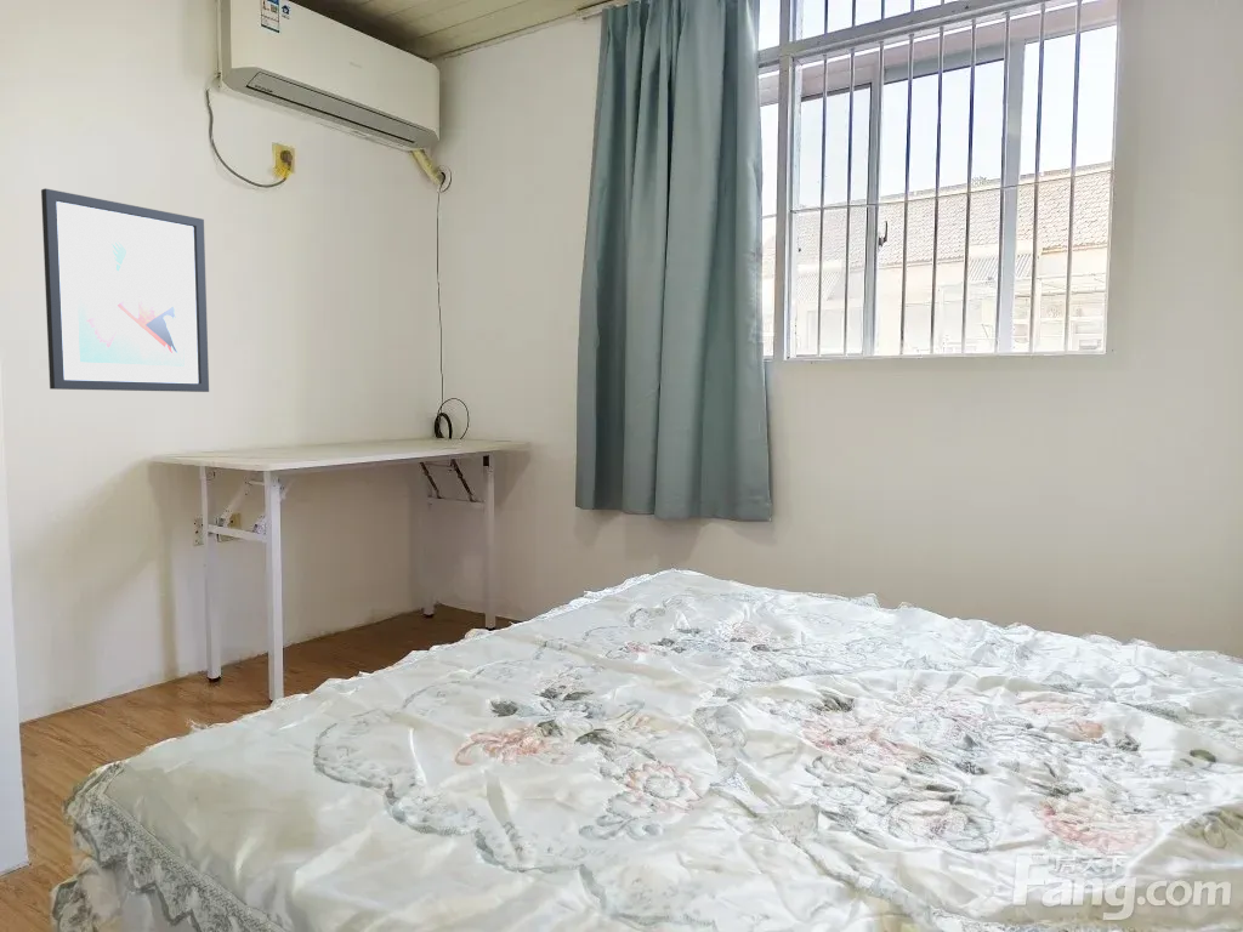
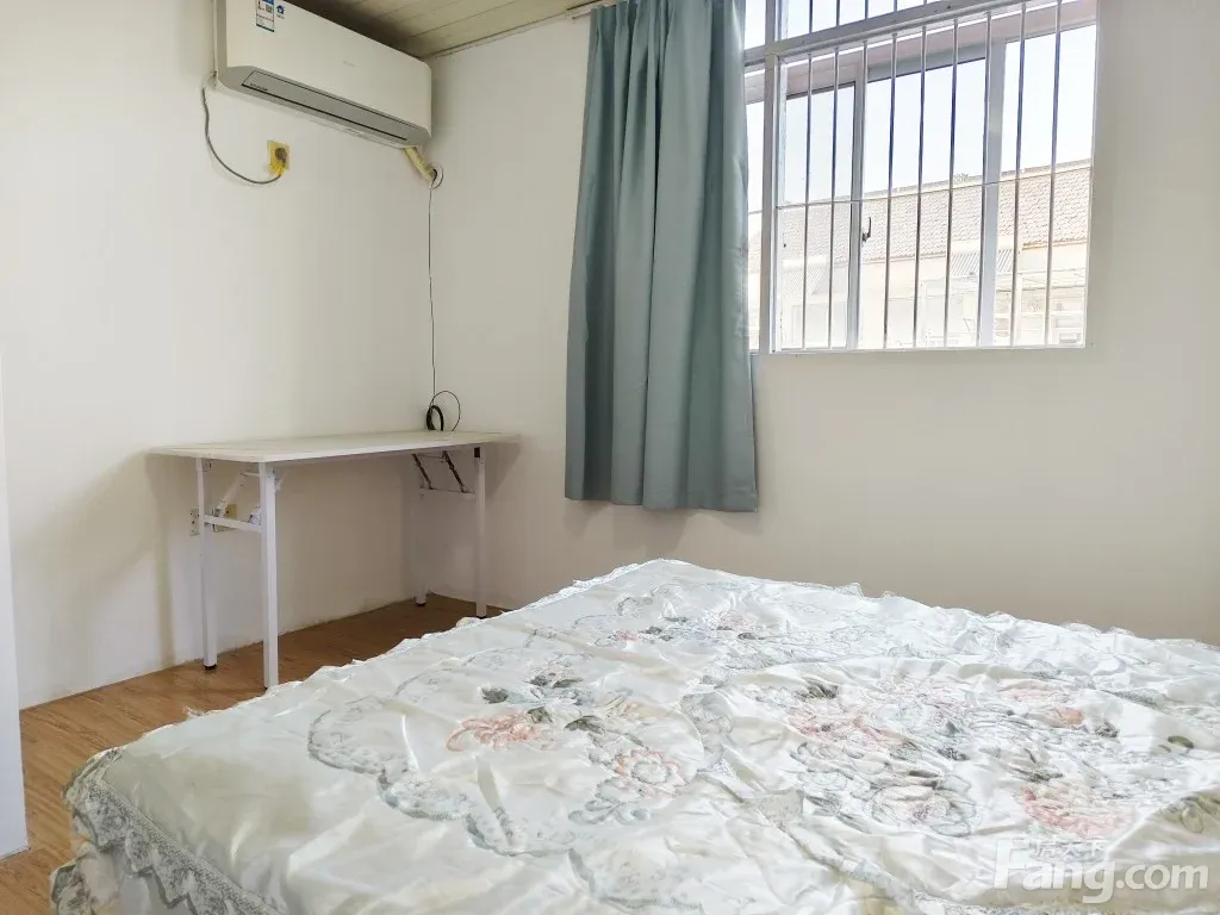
- wall art [40,188,210,393]
